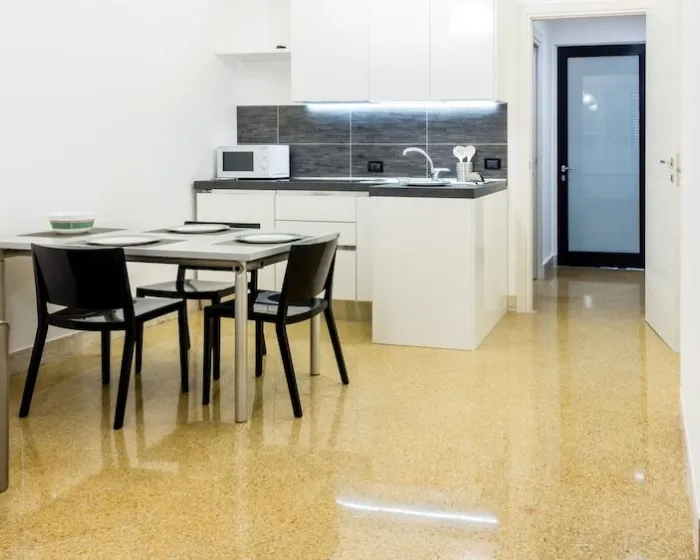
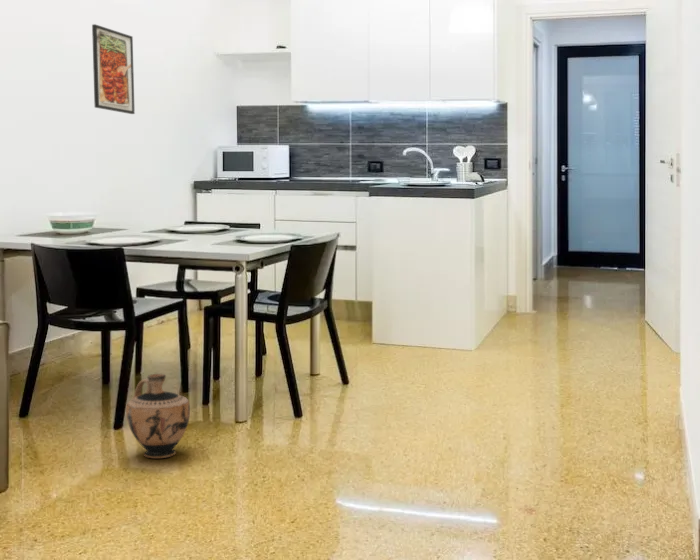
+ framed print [91,23,136,115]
+ ceramic jug [125,373,191,459]
